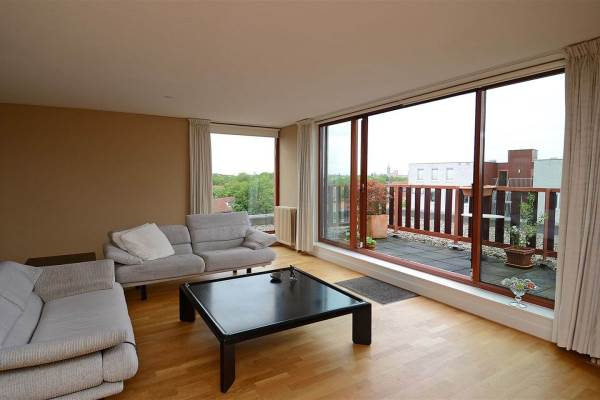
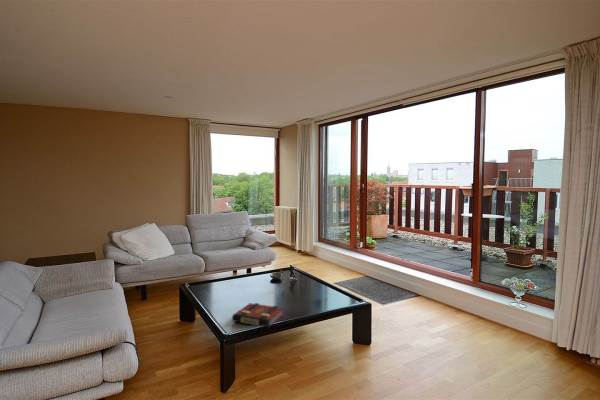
+ book [231,302,284,329]
